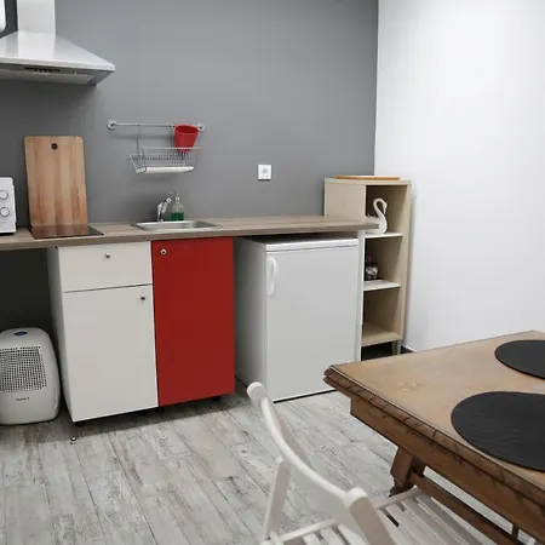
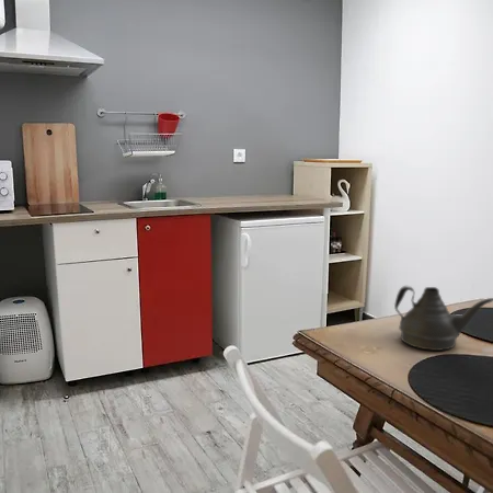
+ teapot [393,285,493,352]
